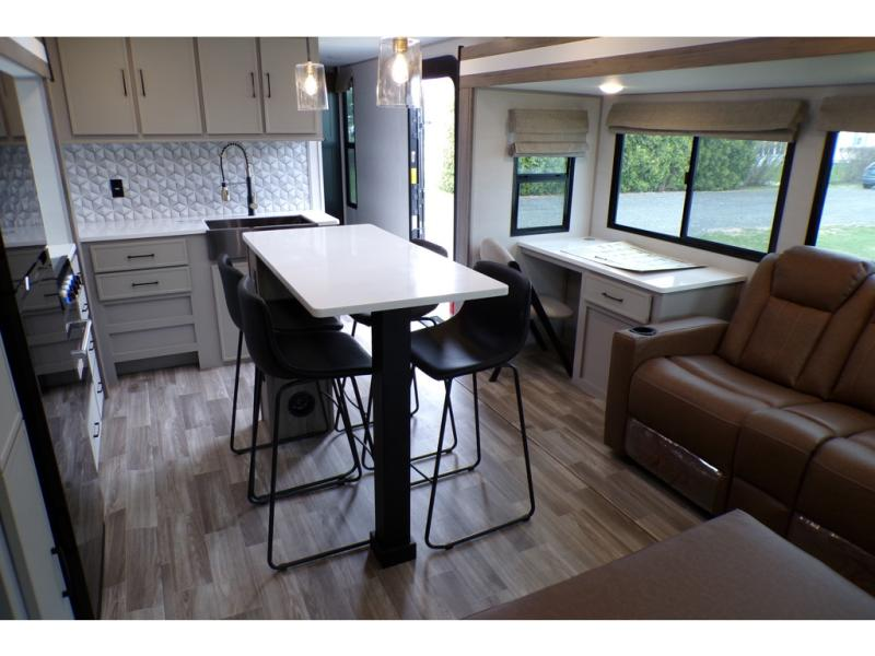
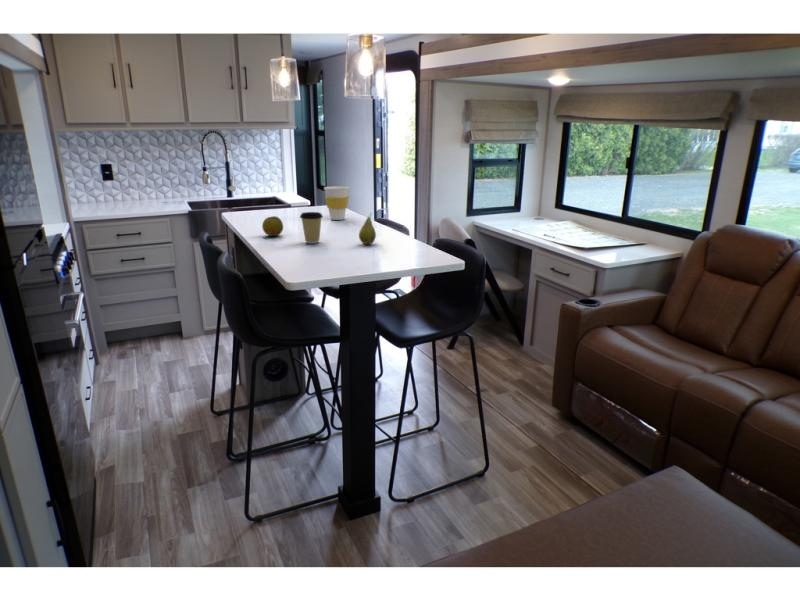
+ fruit [358,212,377,245]
+ cup [323,185,350,221]
+ coffee cup [299,211,324,245]
+ fruit [261,215,284,237]
